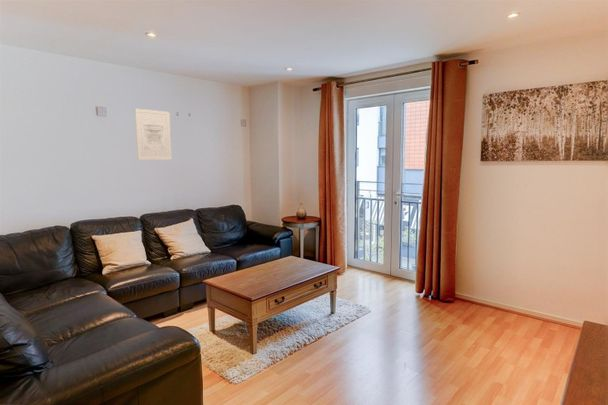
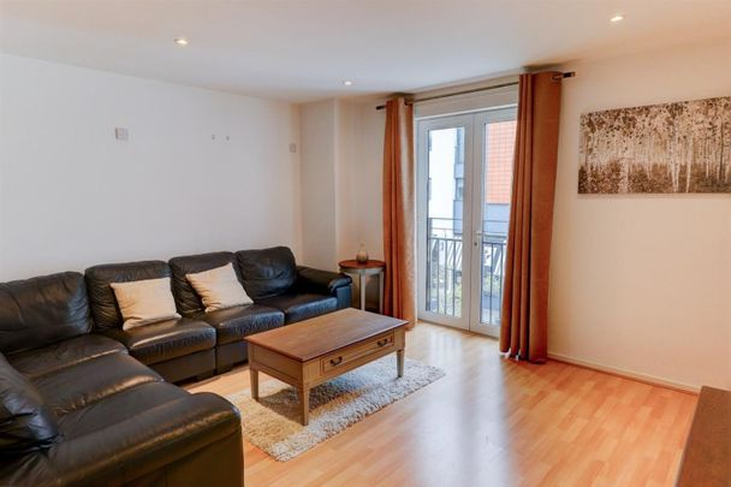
- wall art [134,108,172,161]
